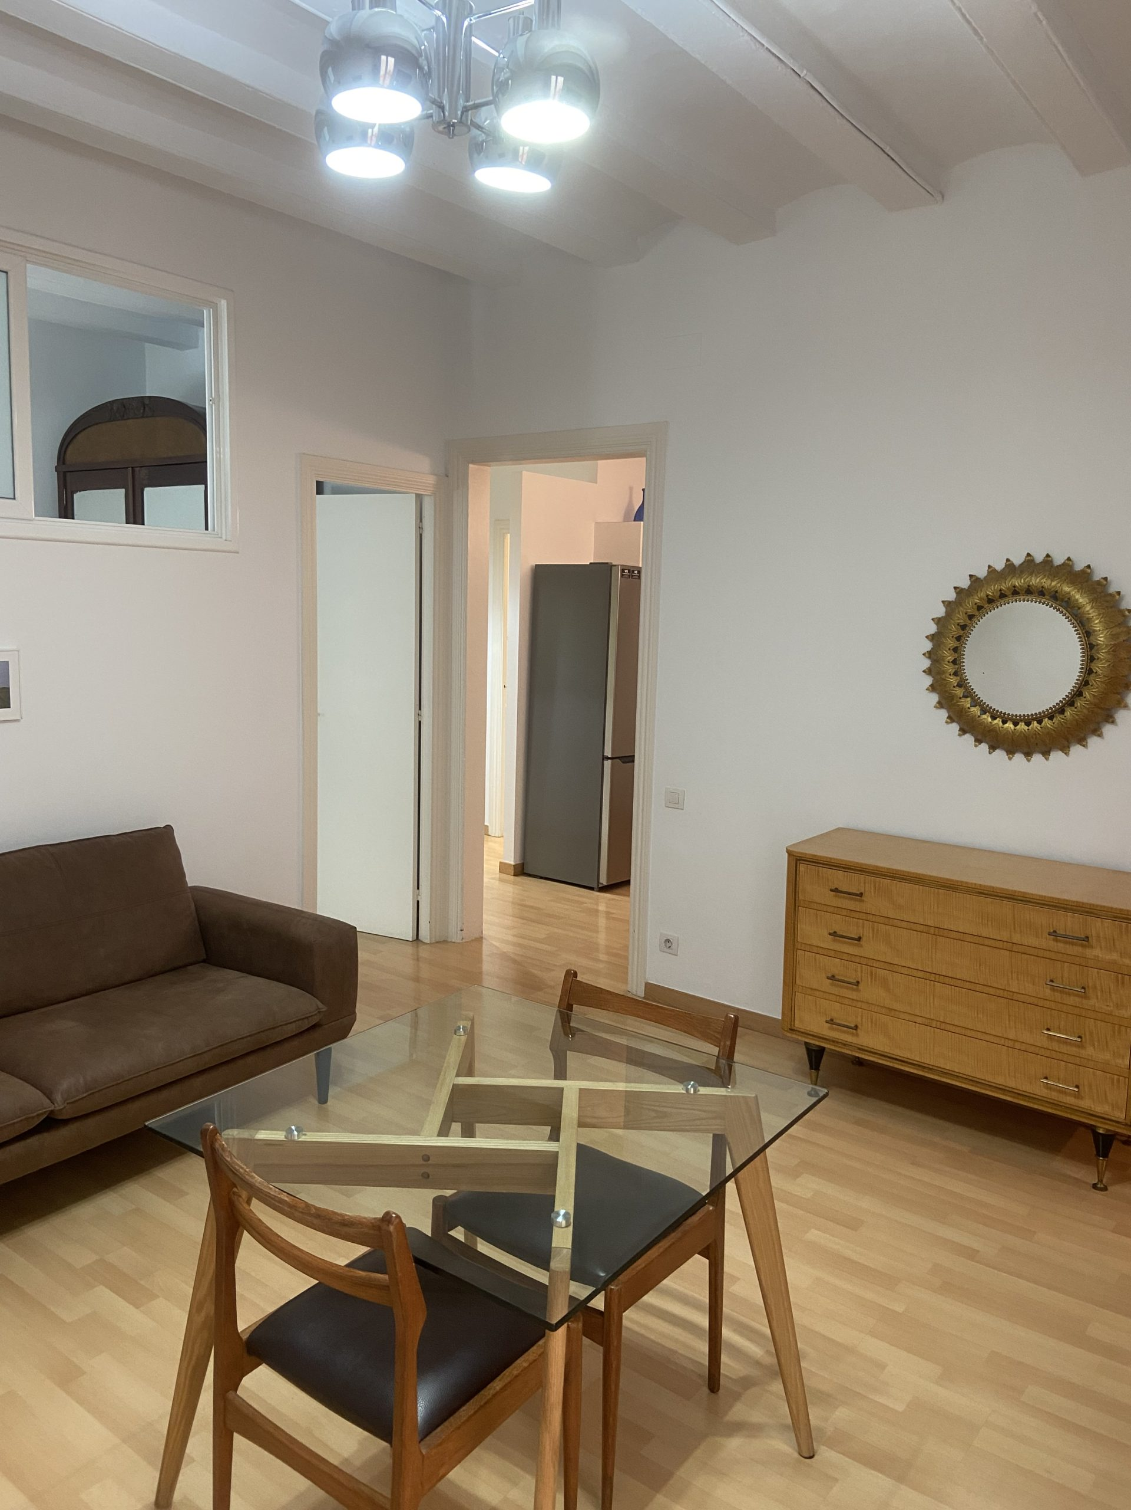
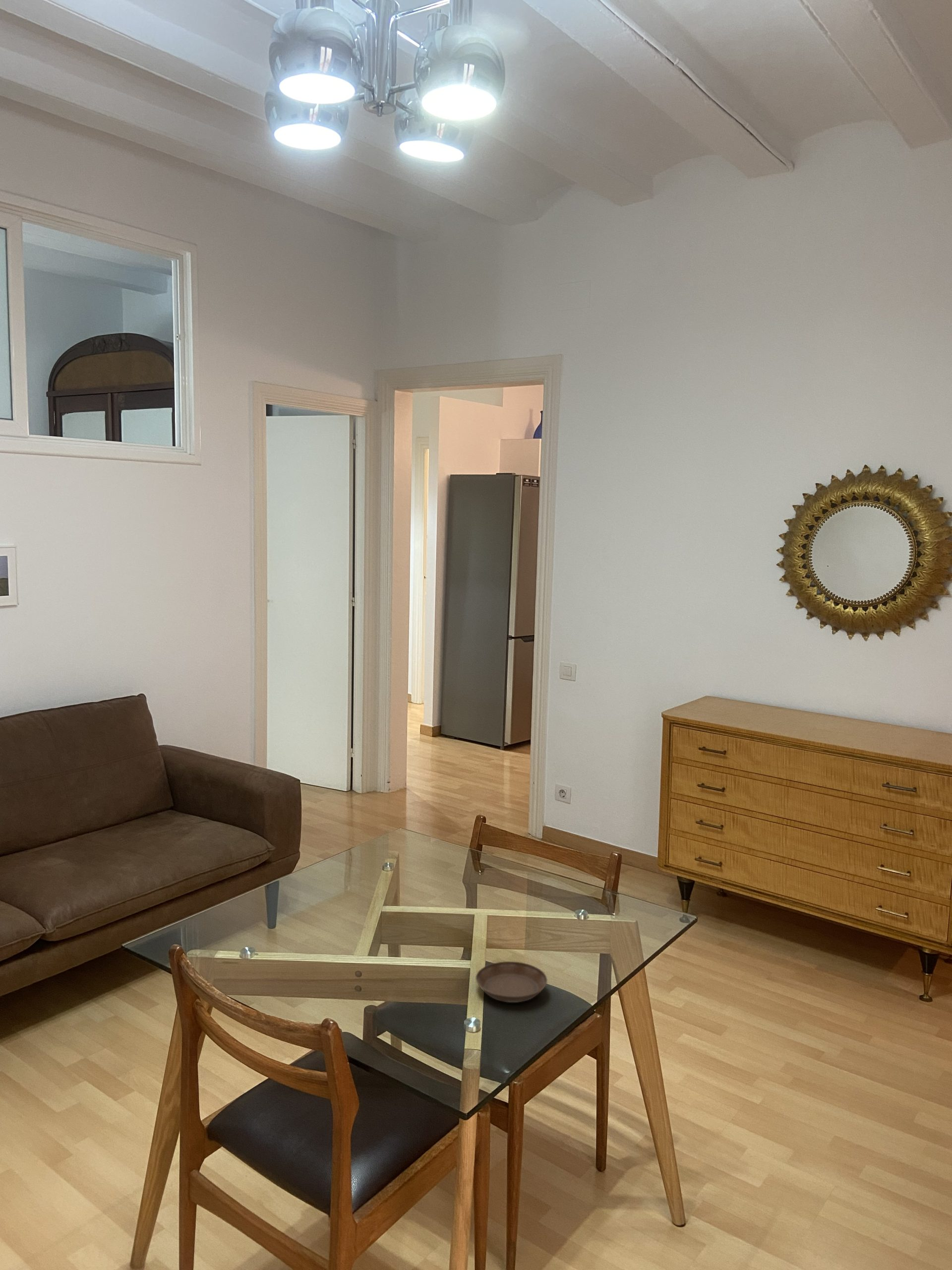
+ saucer [475,961,548,1003]
